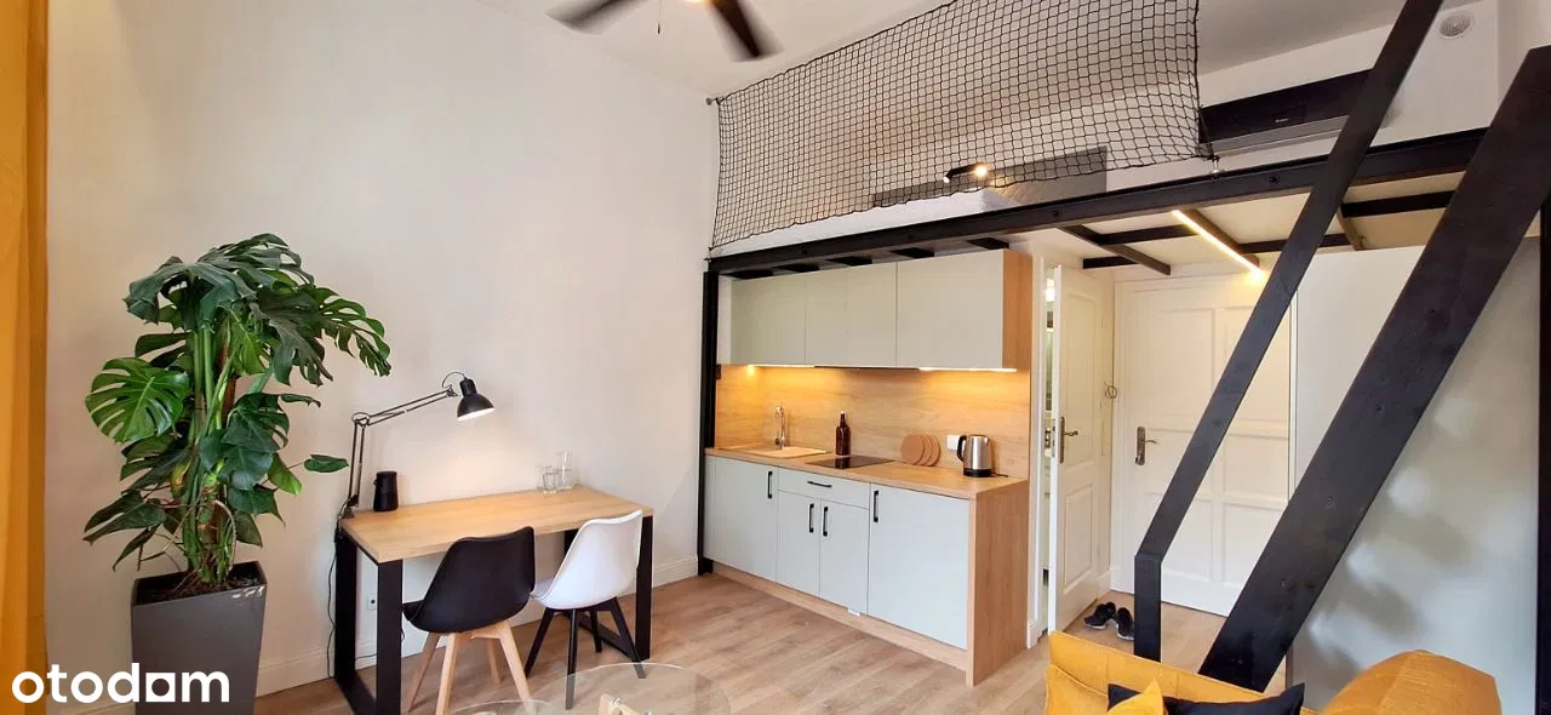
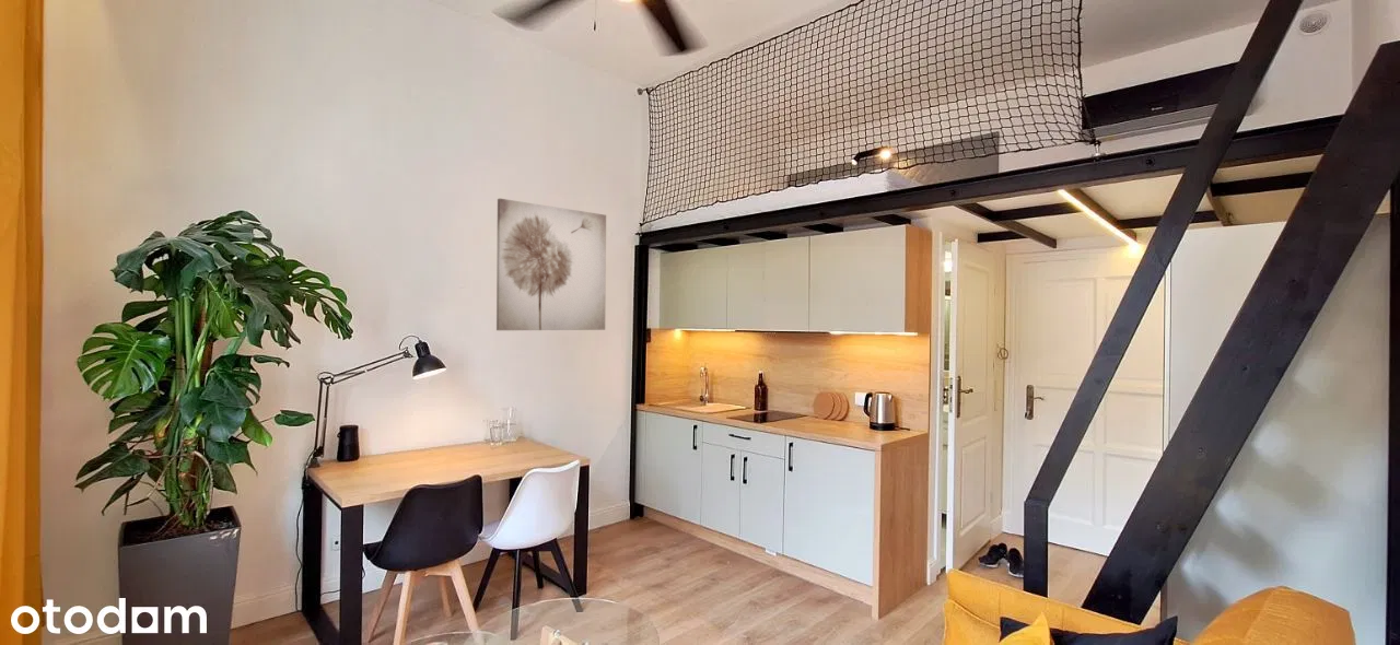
+ wall art [495,198,607,331]
